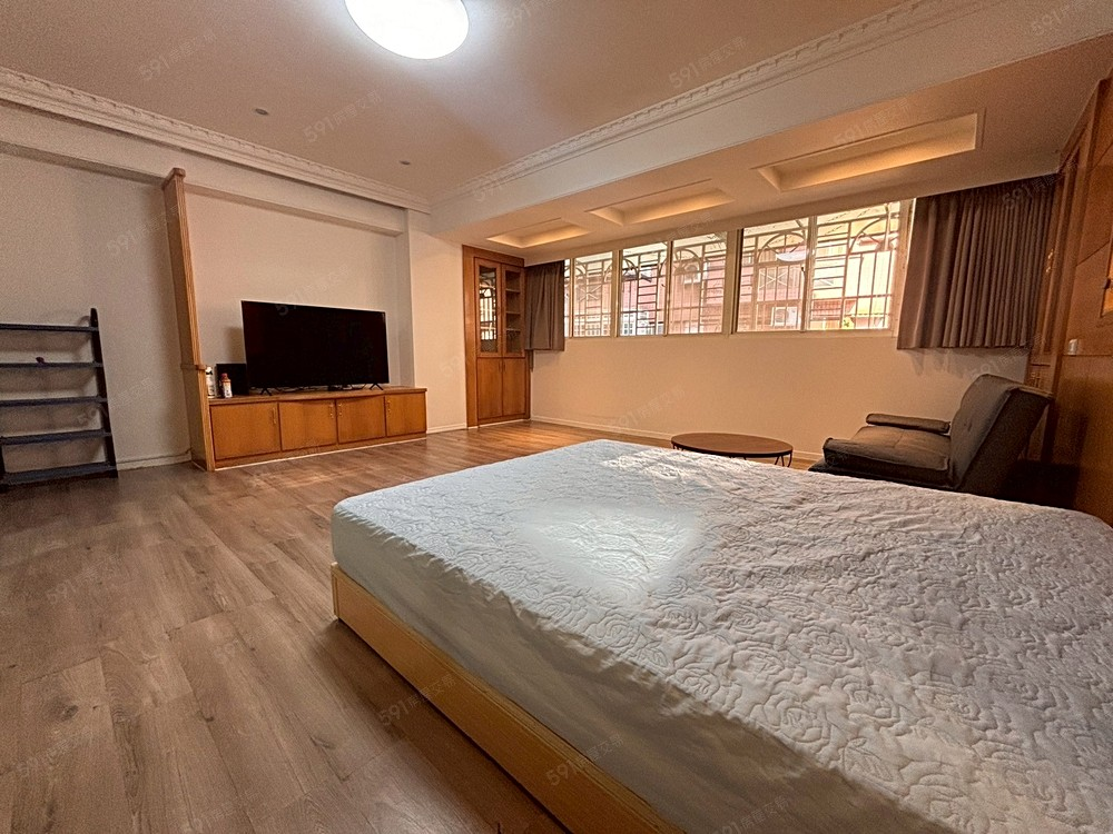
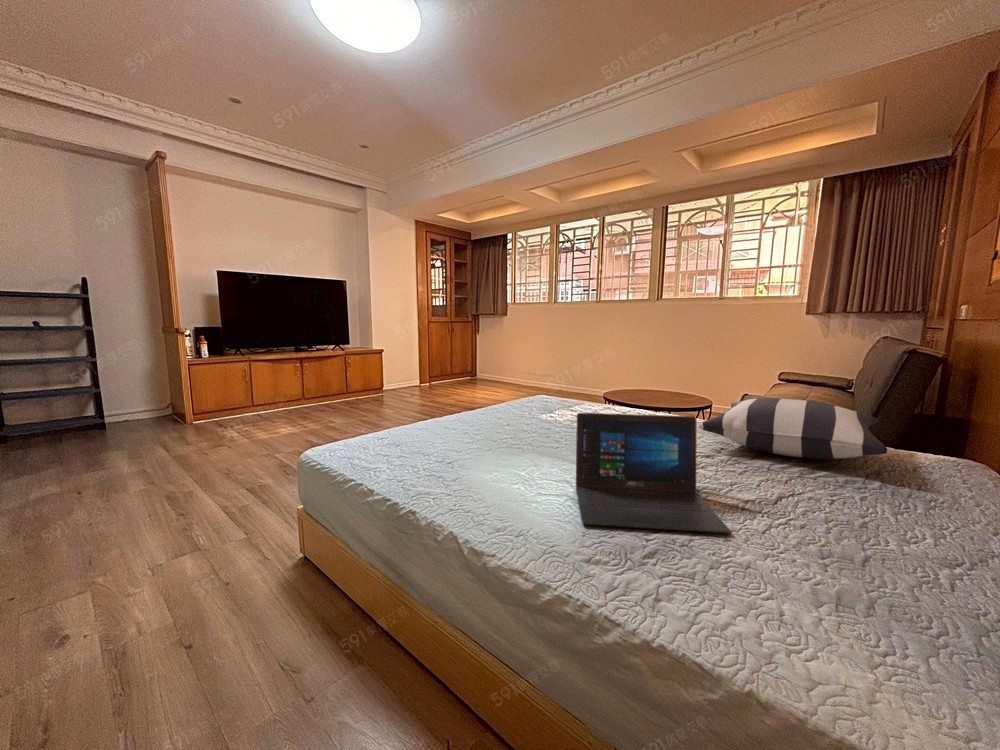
+ laptop [575,412,732,534]
+ pillow [697,397,888,460]
